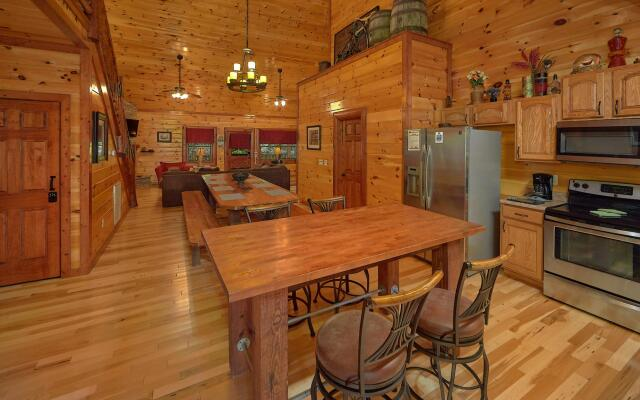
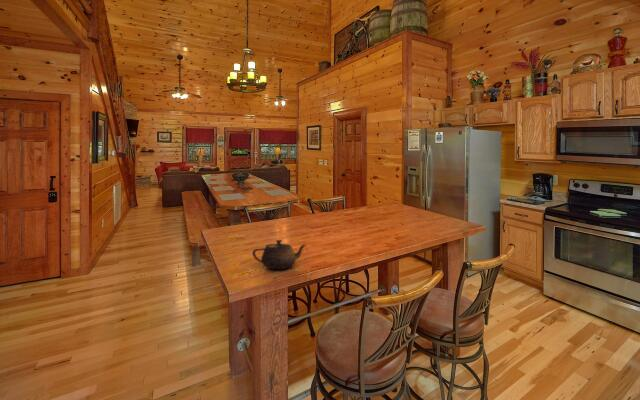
+ teapot [252,239,308,270]
